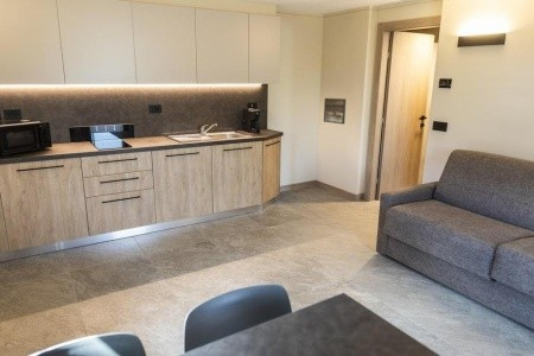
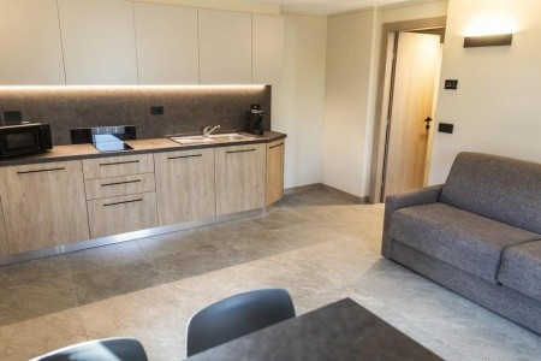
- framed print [323,97,347,126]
